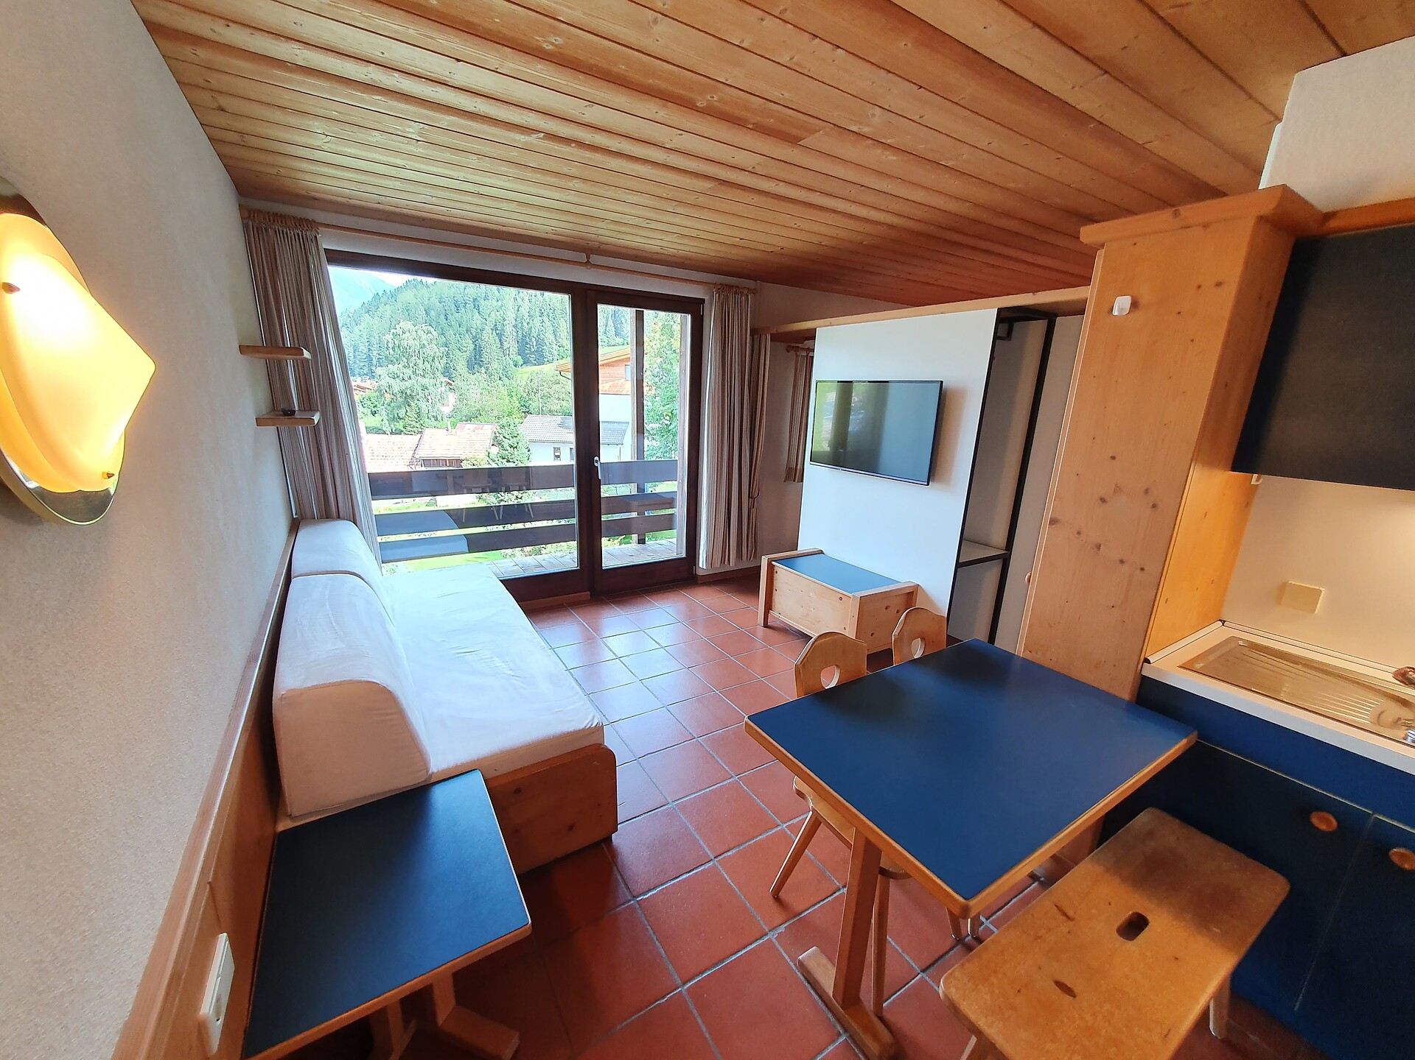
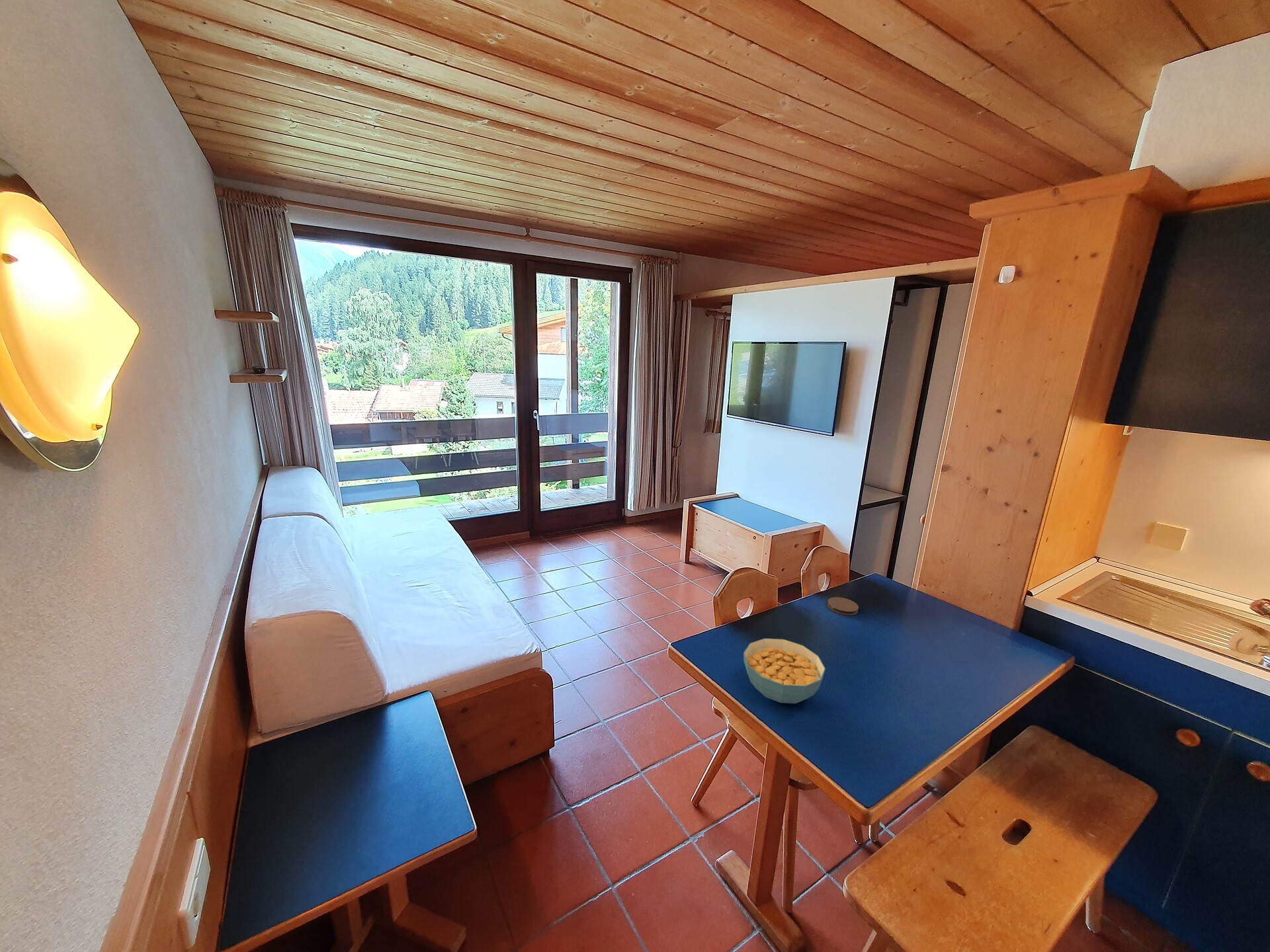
+ cereal bowl [743,638,826,704]
+ coaster [827,596,859,616]
